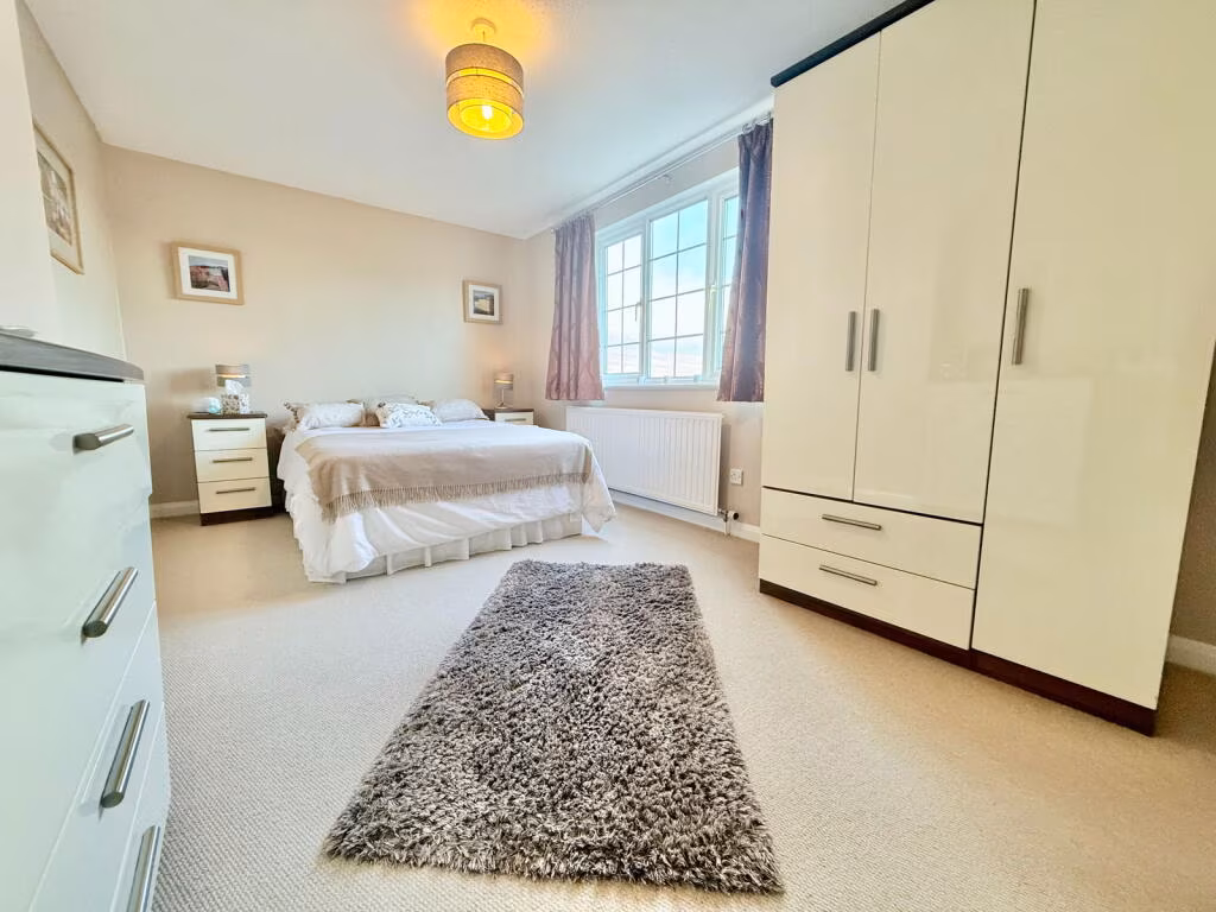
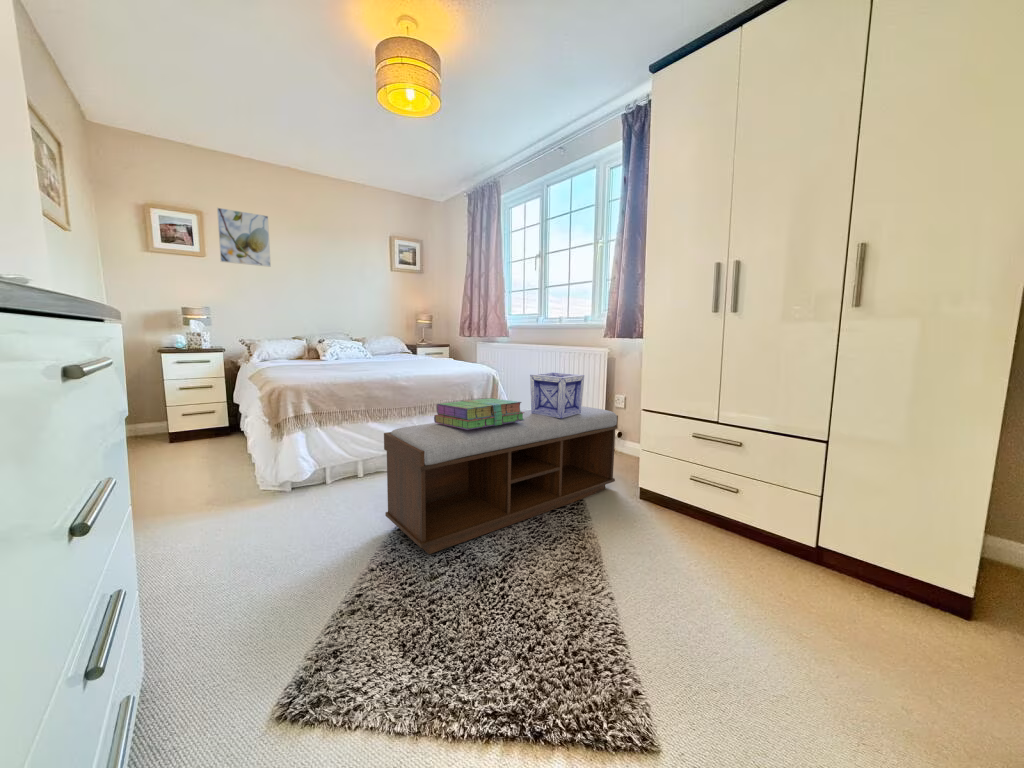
+ stack of books [433,397,524,430]
+ bench [383,405,619,555]
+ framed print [216,207,272,268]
+ wooden crate [529,371,585,418]
